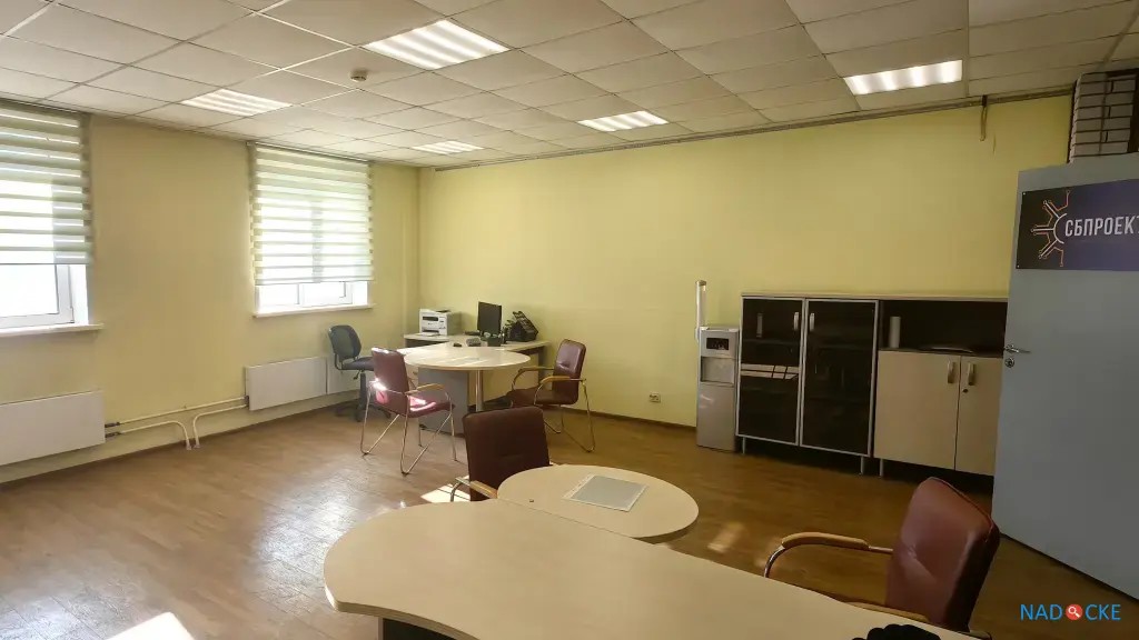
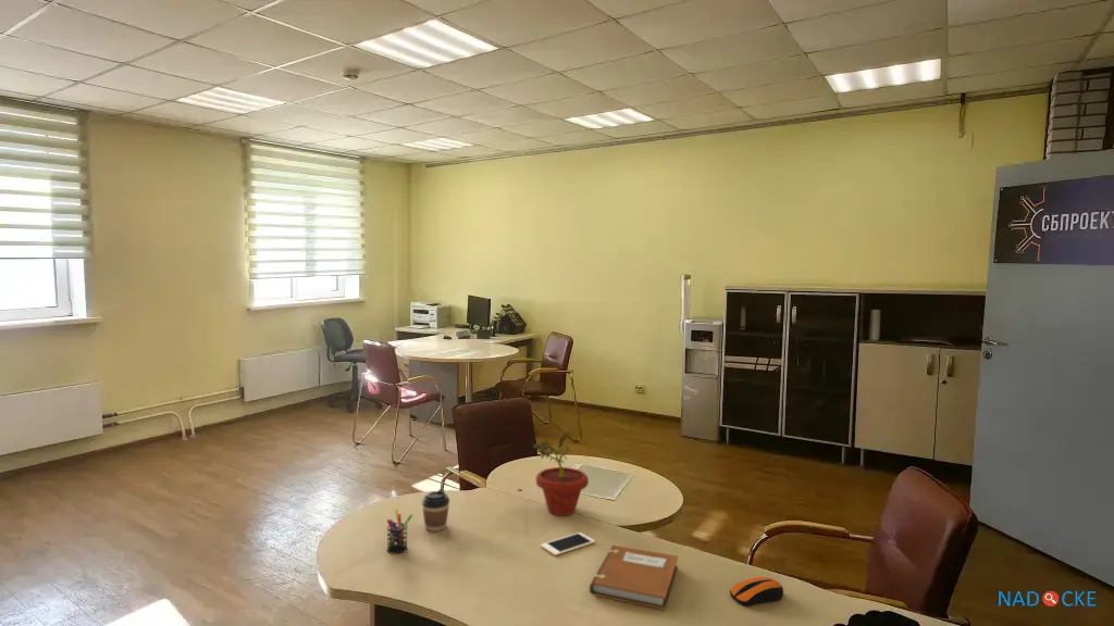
+ pen holder [386,509,413,555]
+ cell phone [541,531,596,556]
+ potted plant [532,430,590,516]
+ coffee cup [421,488,450,533]
+ notebook [589,544,679,611]
+ computer mouse [729,576,784,608]
